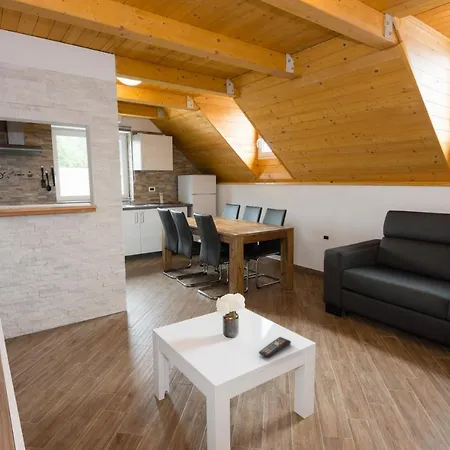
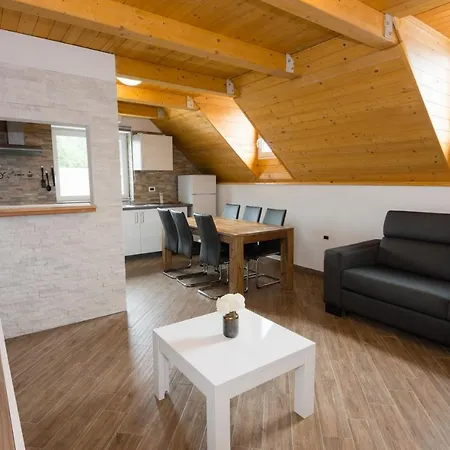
- remote control [258,336,292,359]
